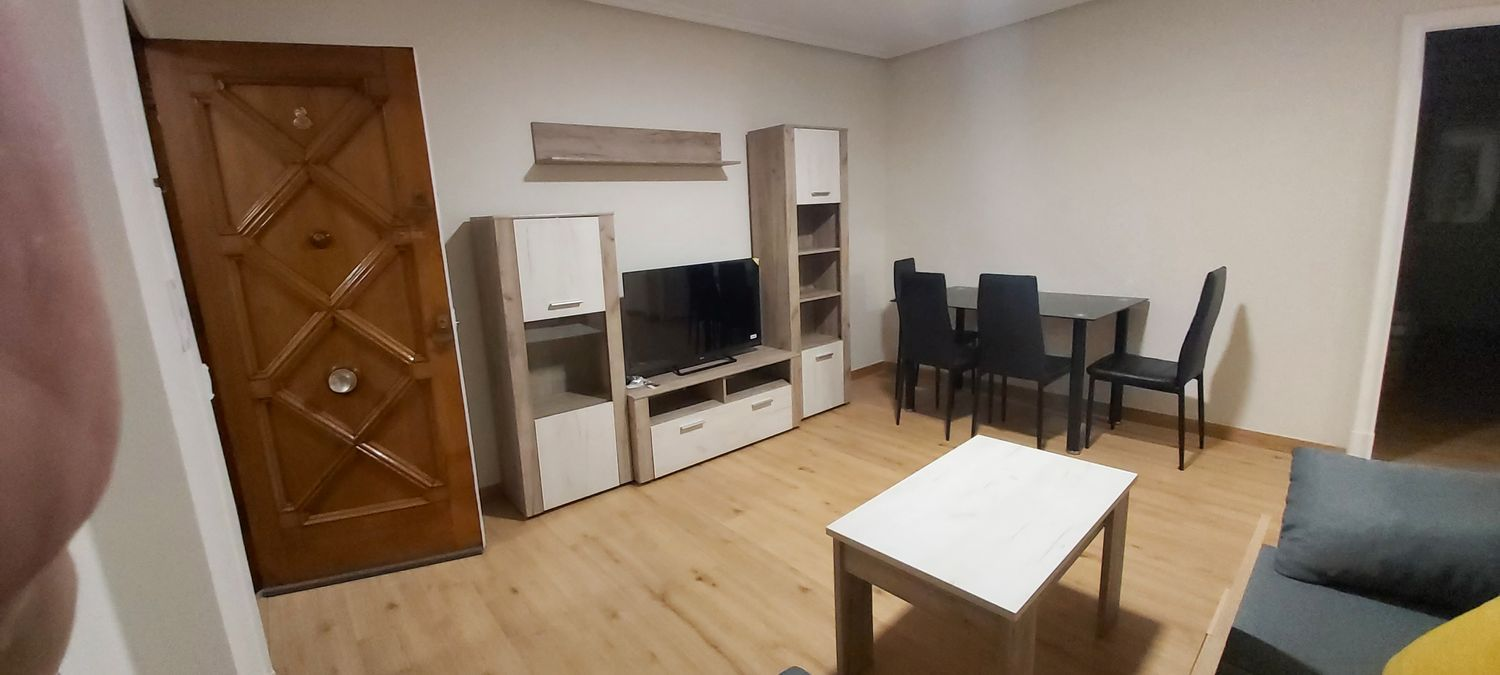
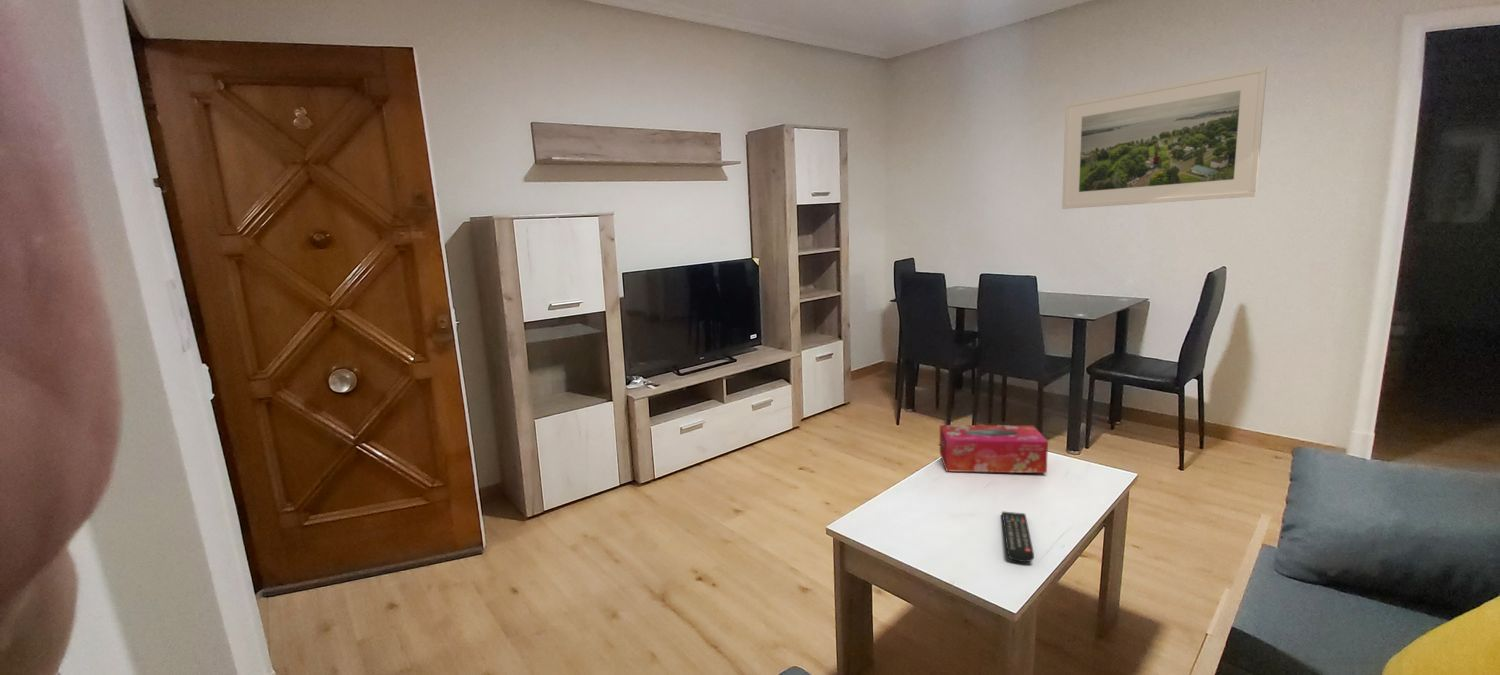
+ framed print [1061,65,1268,210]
+ remote control [1001,510,1035,563]
+ tissue box [939,424,1049,474]
